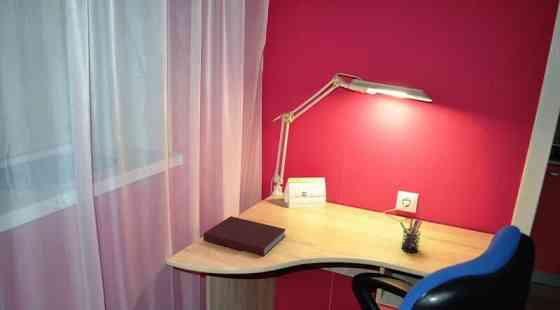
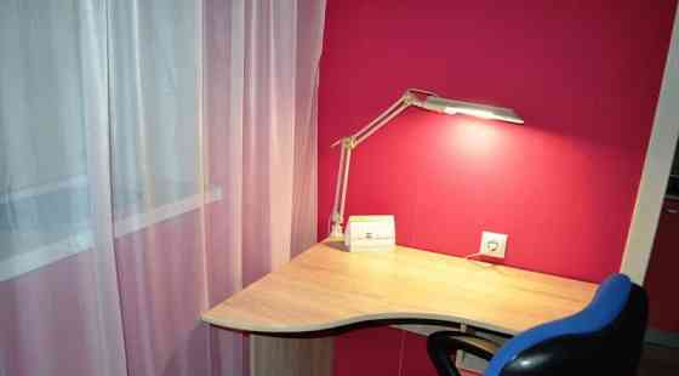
- pen holder [399,214,423,254]
- notebook [202,215,287,258]
